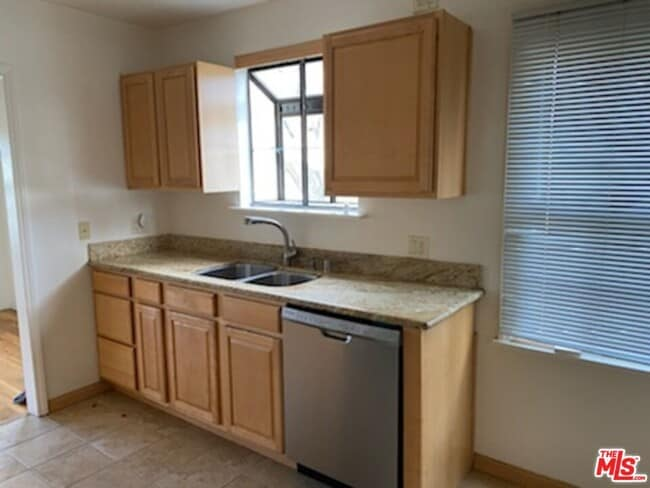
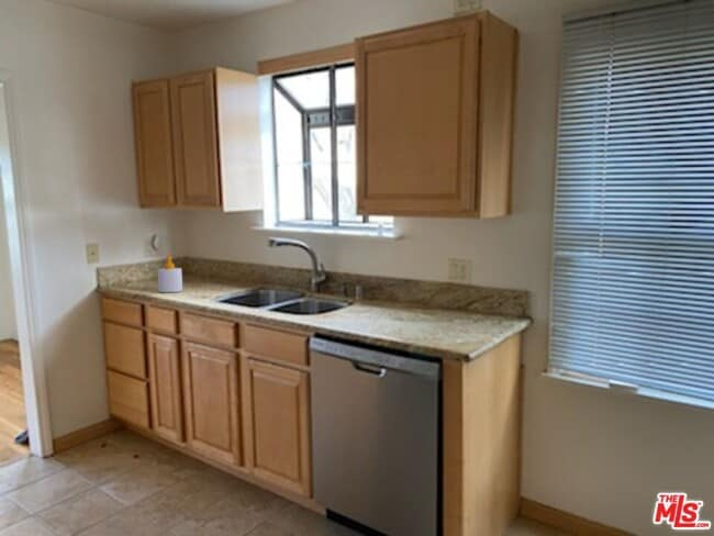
+ soap bottle [156,255,183,293]
